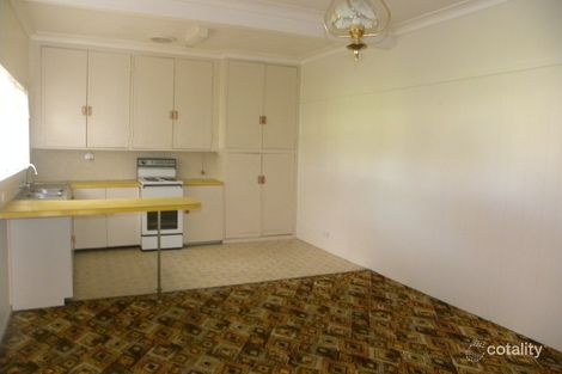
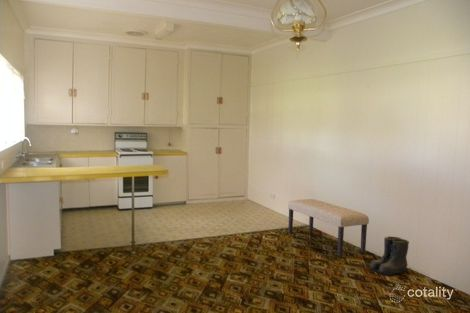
+ boots [368,235,410,276]
+ bench [287,198,370,257]
